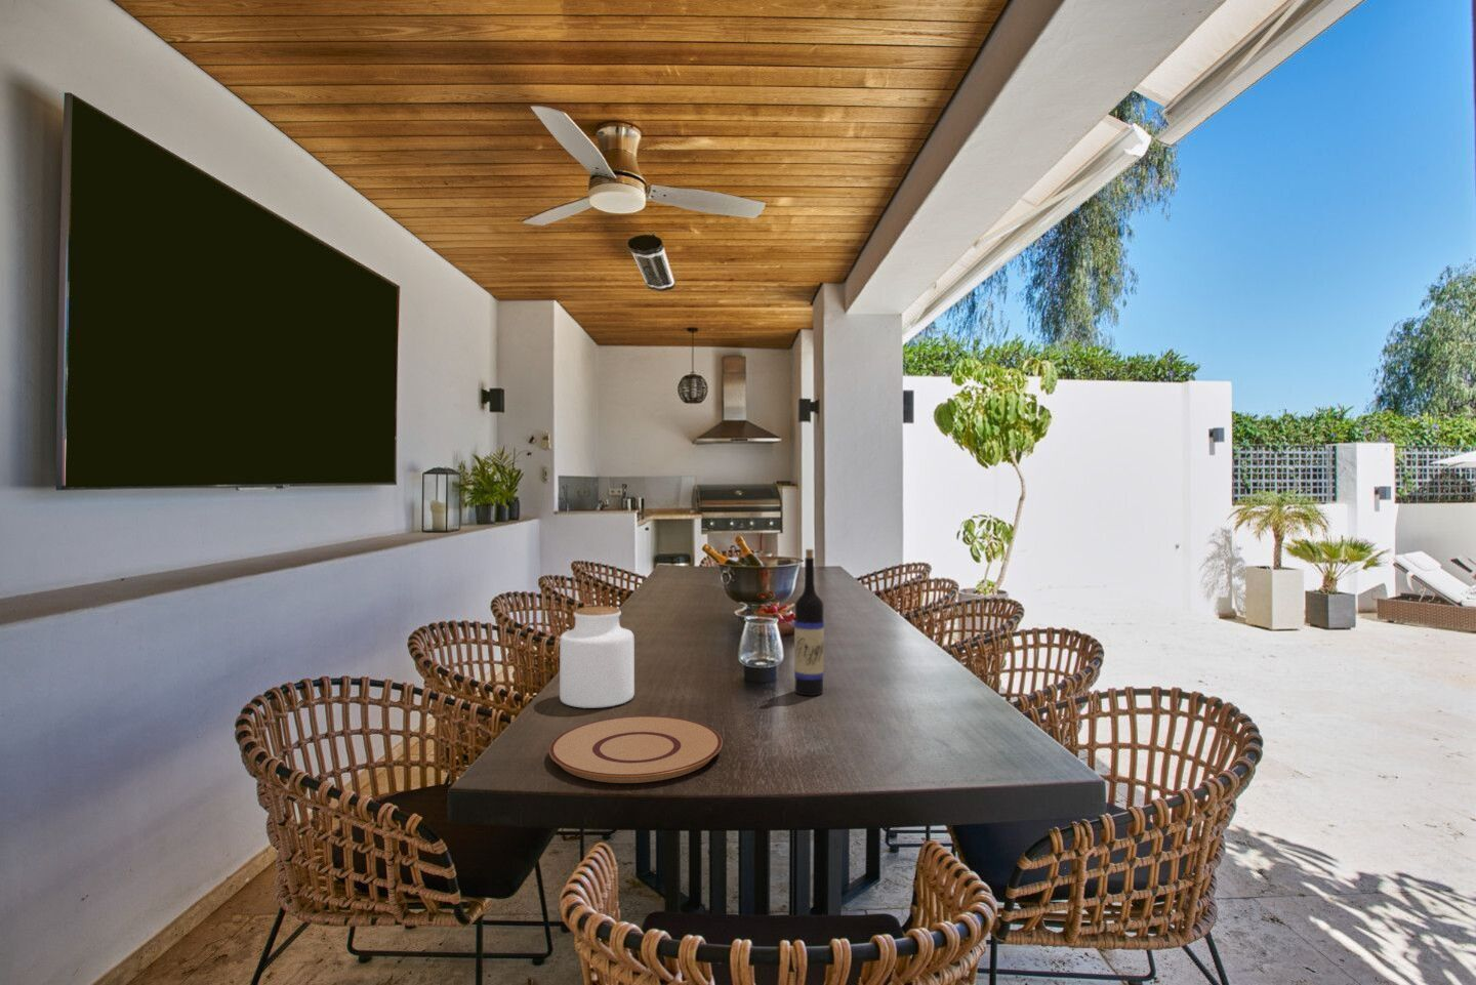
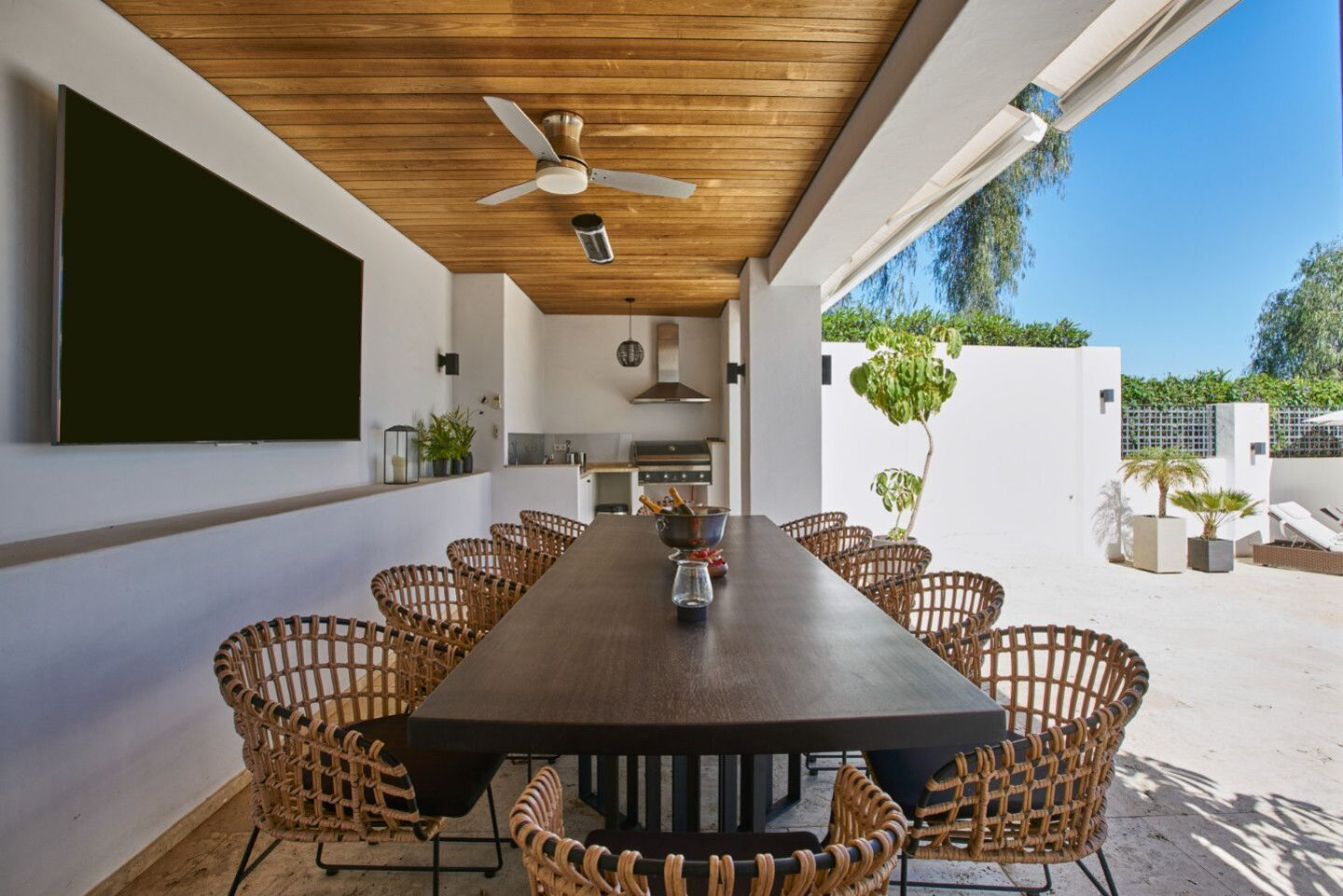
- wine bottle [794,549,825,697]
- plate [547,715,723,784]
- jar [558,606,635,709]
